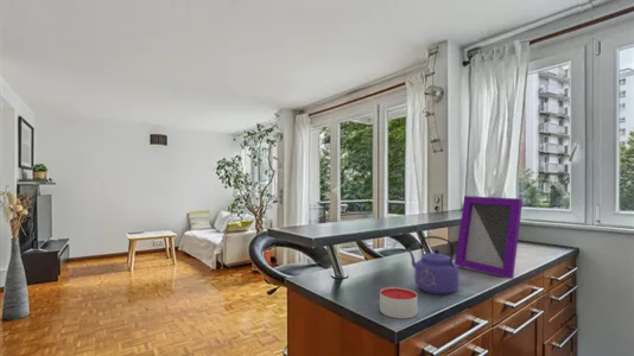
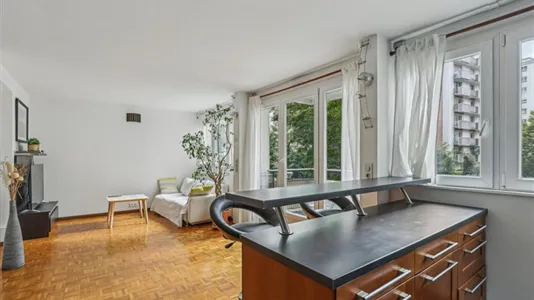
- picture frame [454,195,524,280]
- kettle [406,235,459,295]
- candle [379,286,418,319]
